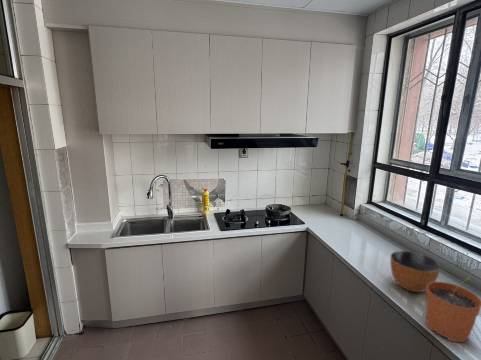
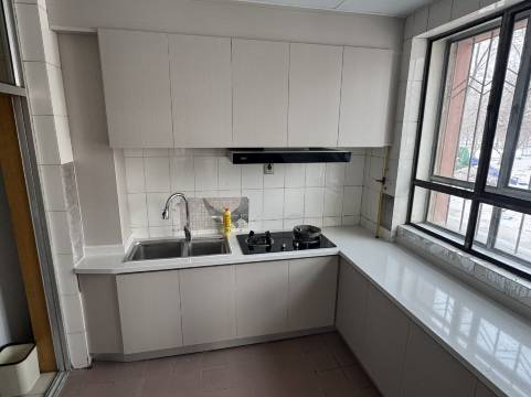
- plant pot [425,276,481,343]
- bowl [389,250,441,293]
